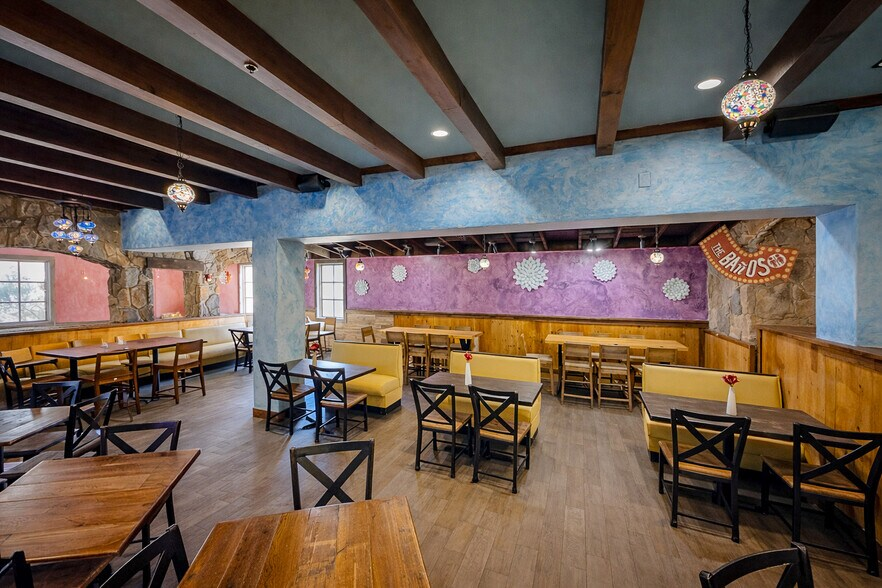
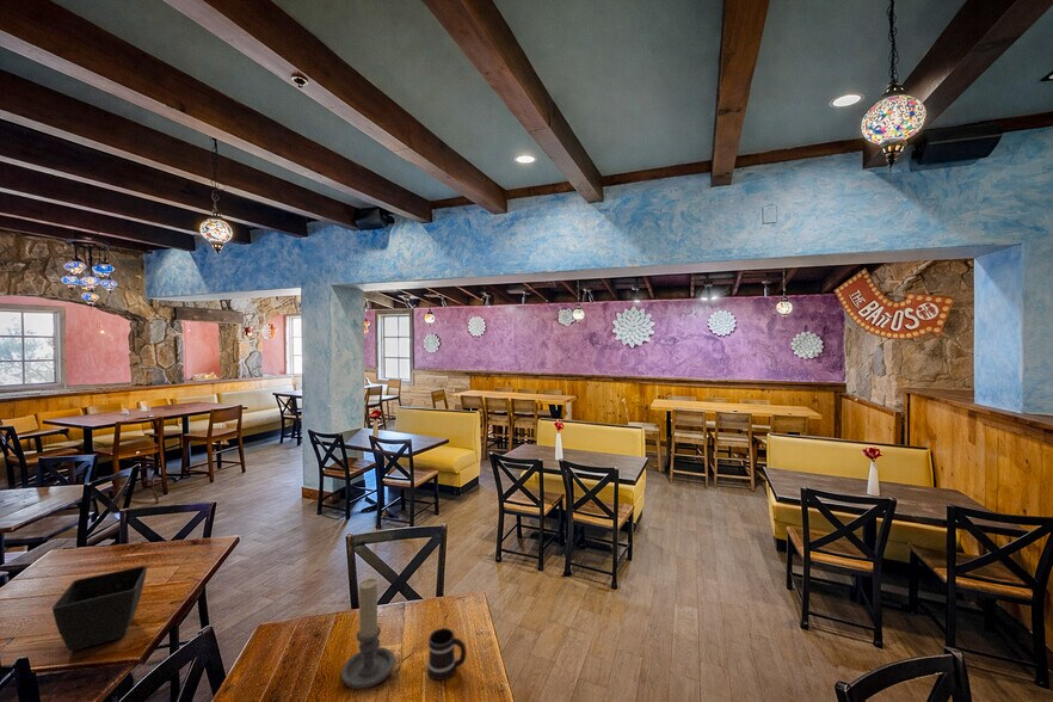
+ mug [426,627,468,682]
+ flower pot [51,565,148,652]
+ candle holder [340,578,396,690]
